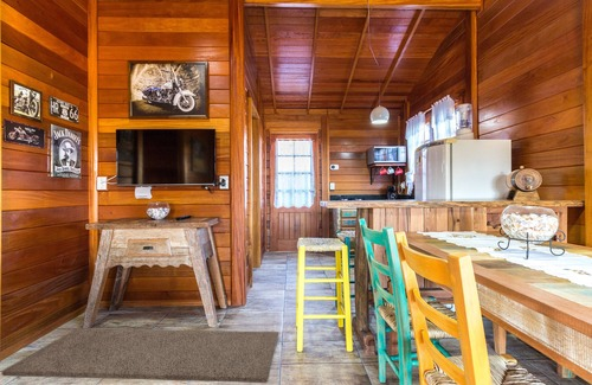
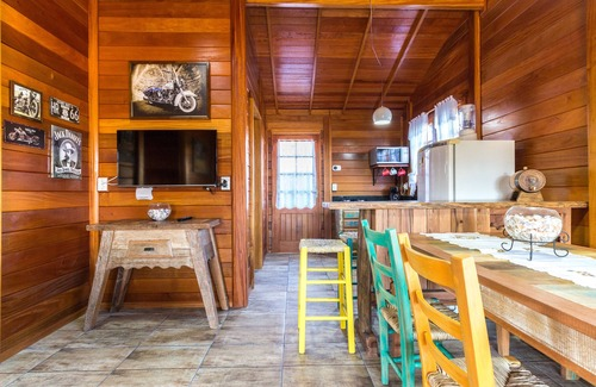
- rug [0,327,279,384]
